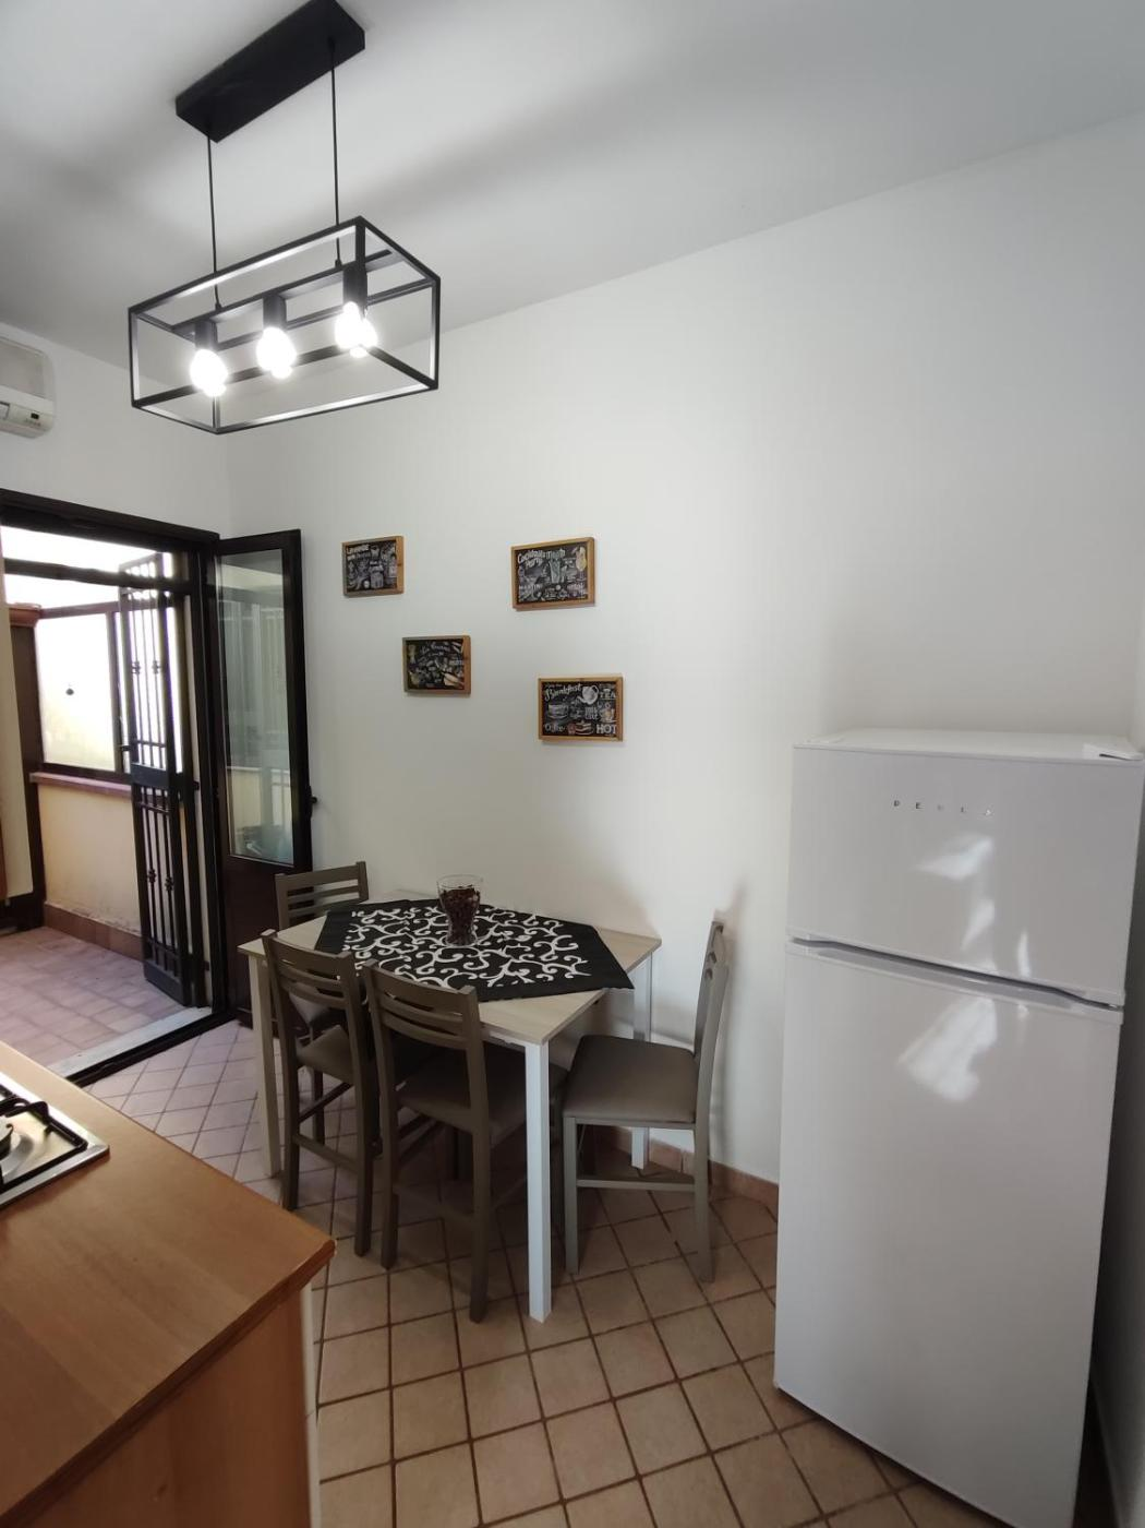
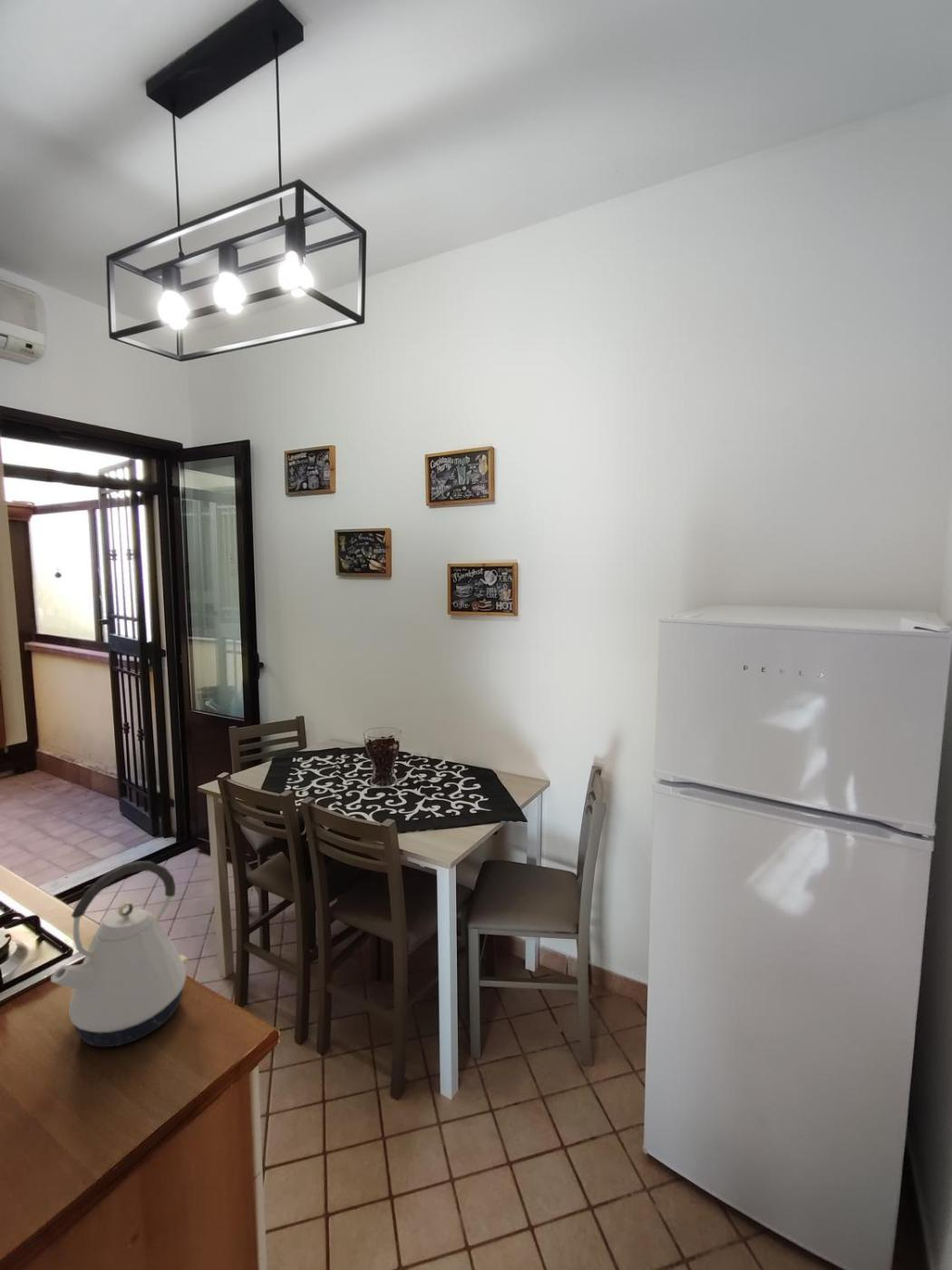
+ kettle [50,860,189,1048]
